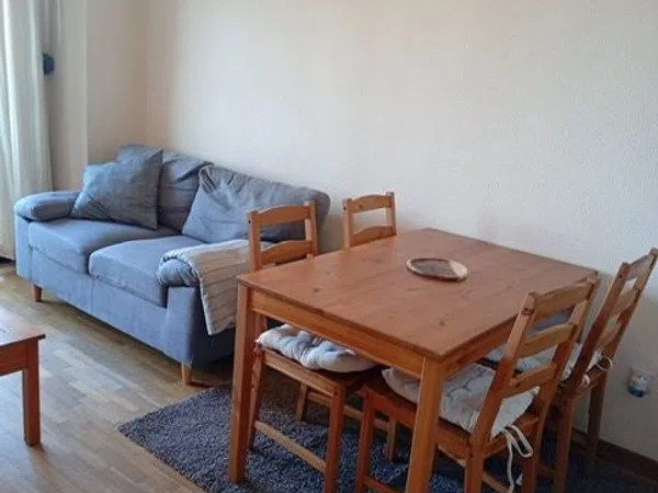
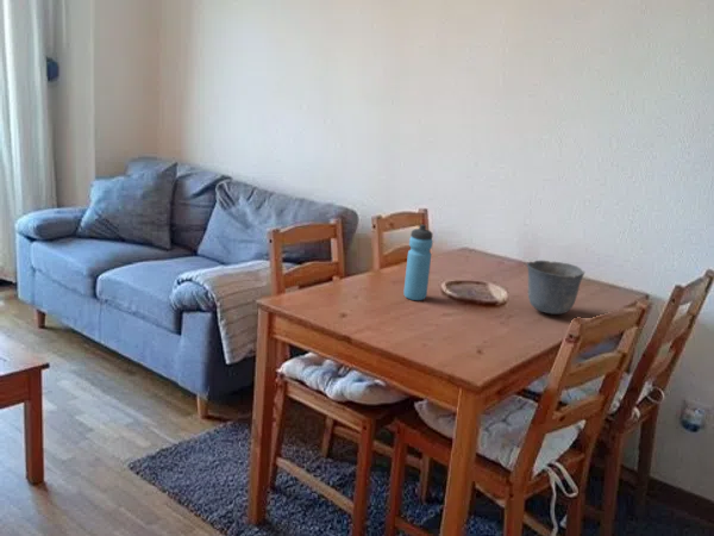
+ water bottle [402,224,434,301]
+ cup [526,260,585,316]
